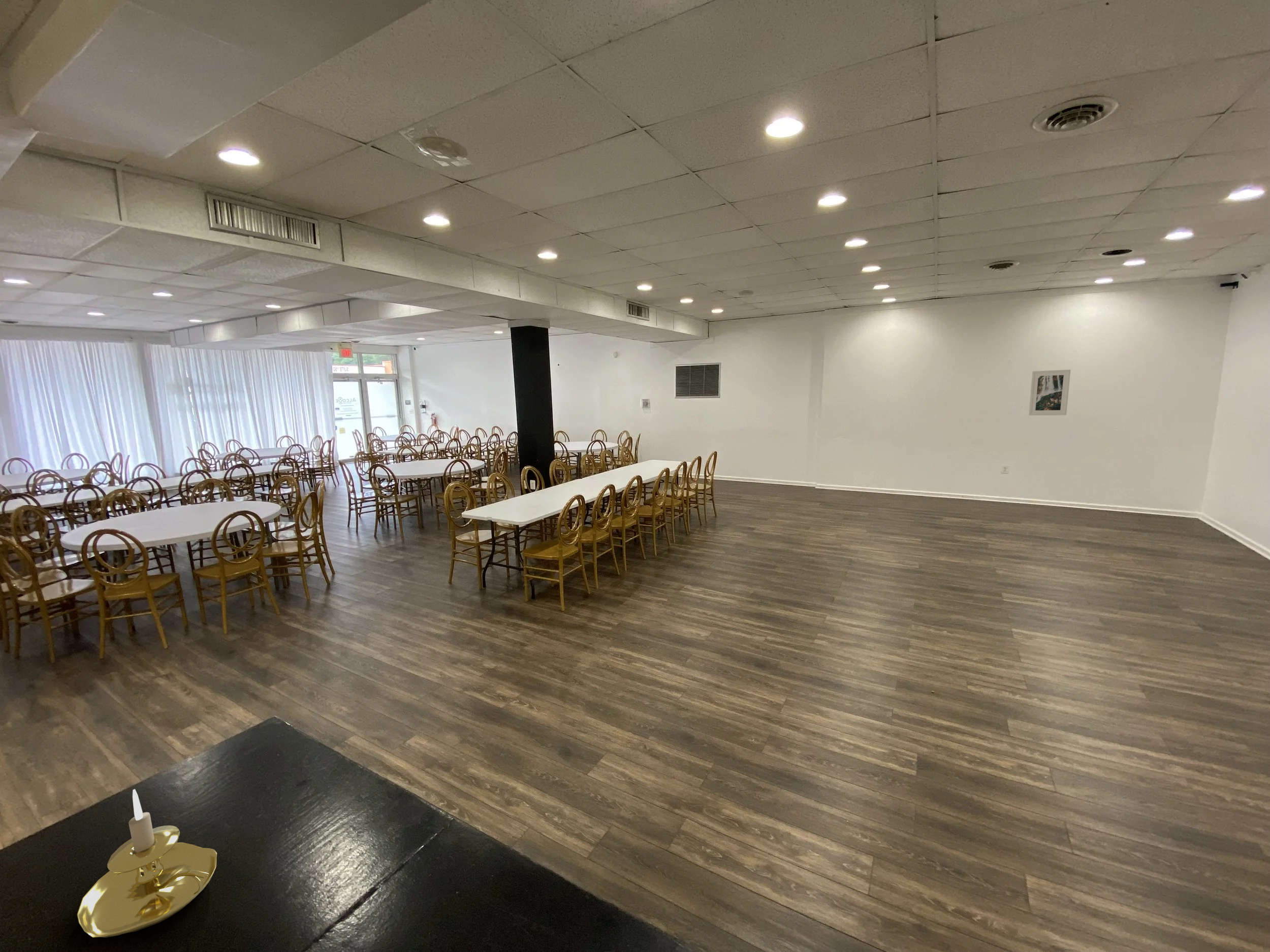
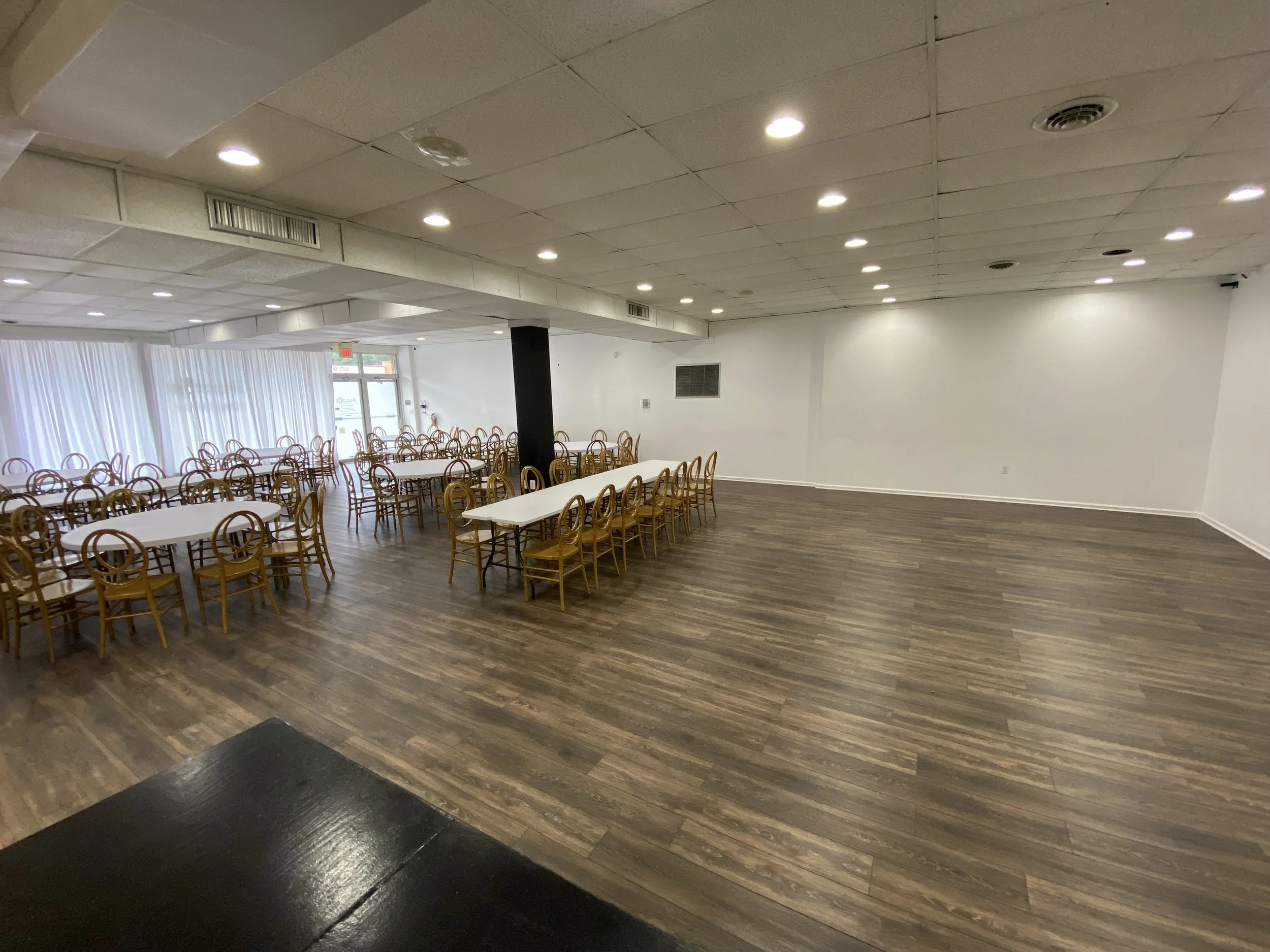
- candle holder [77,789,217,938]
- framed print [1028,369,1071,416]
